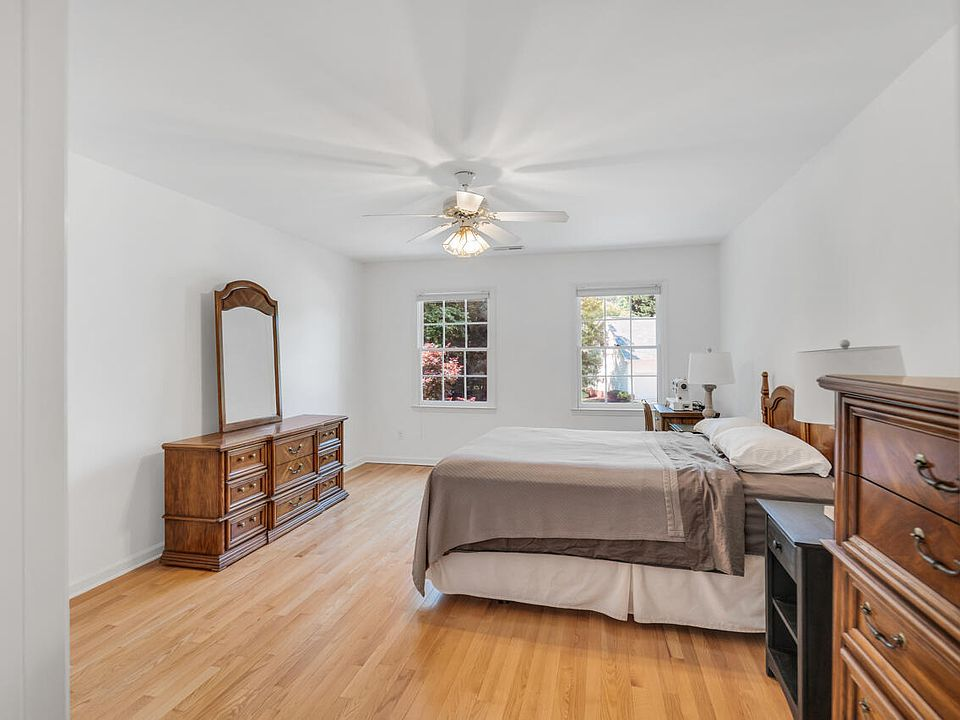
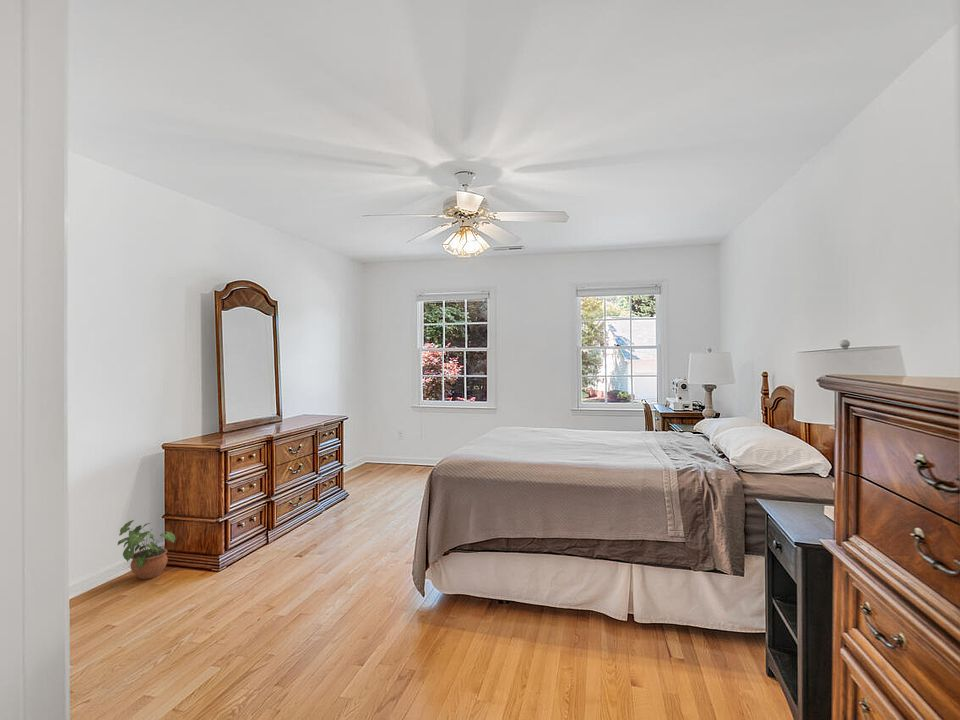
+ potted plant [117,519,176,580]
